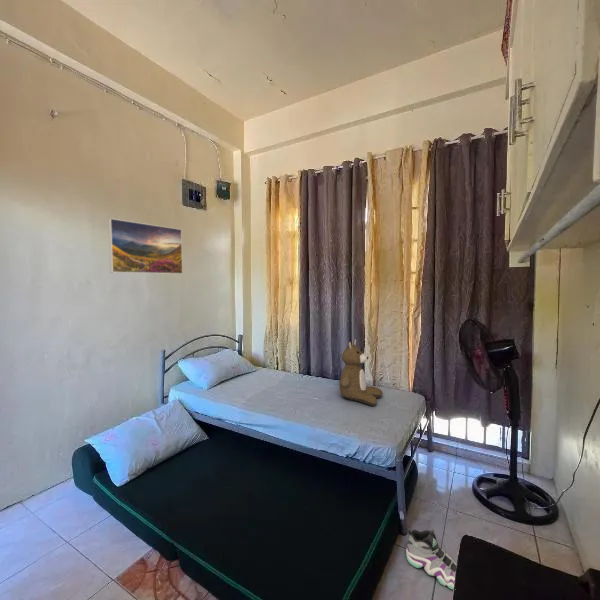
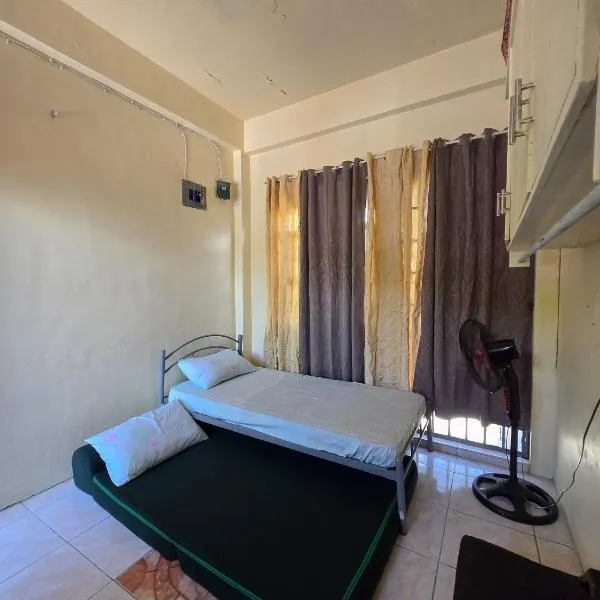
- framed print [107,217,184,275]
- sneaker [405,528,457,591]
- teddy bear [339,338,384,407]
